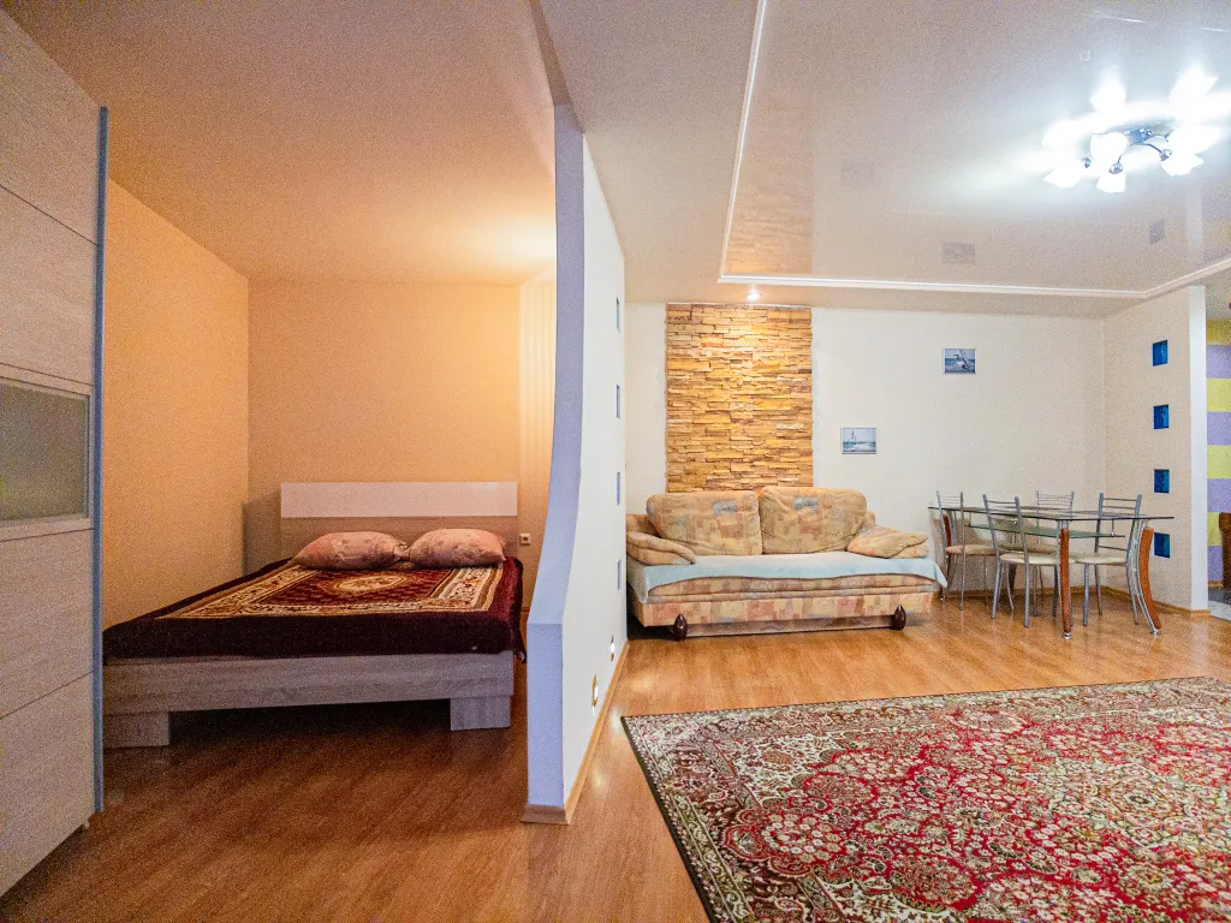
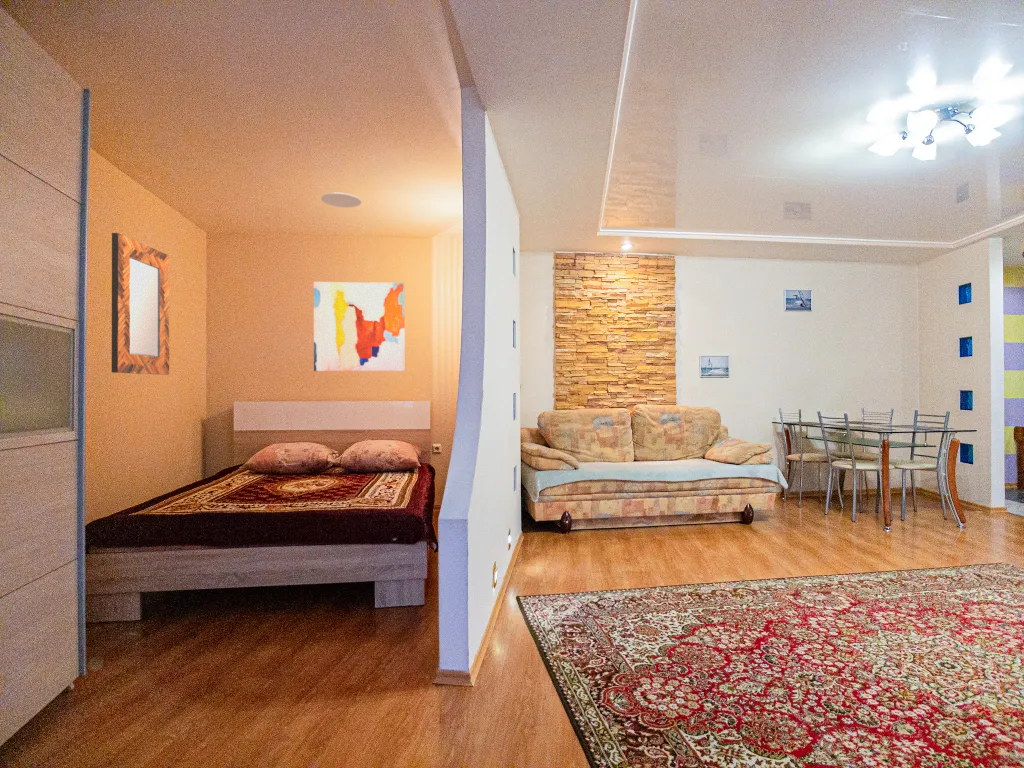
+ home mirror [111,232,170,376]
+ wall art [313,281,406,372]
+ ceiling light [320,191,362,209]
